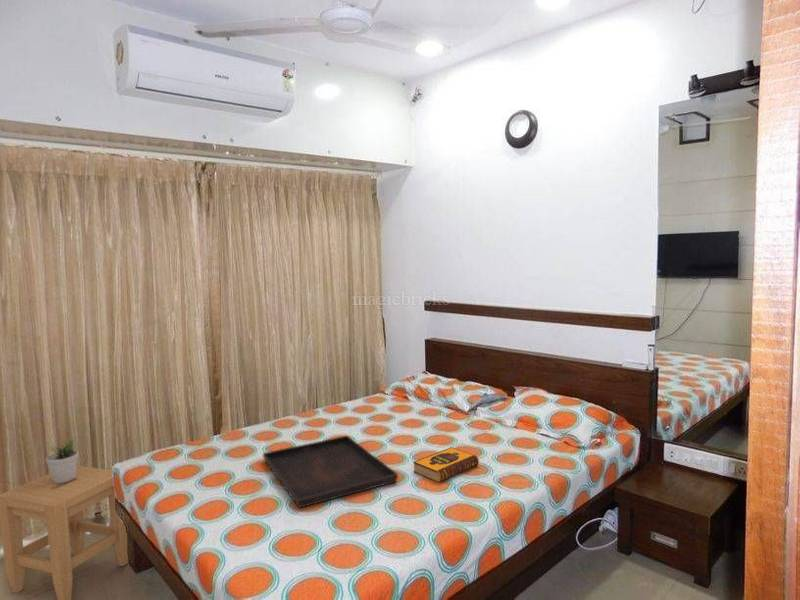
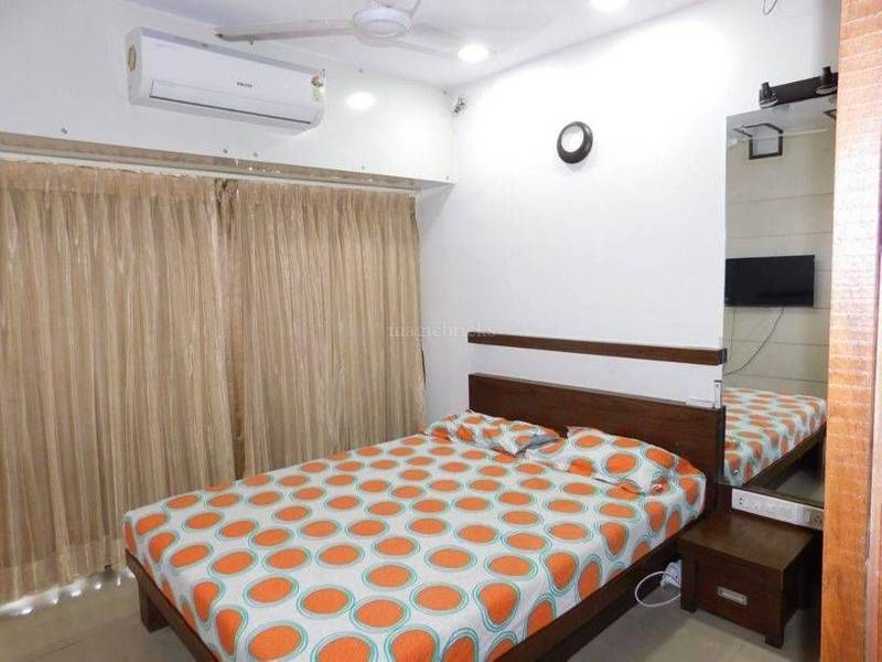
- potted plant [45,436,79,483]
- serving tray [262,435,399,509]
- hardback book [412,446,480,484]
- stool [0,464,129,600]
